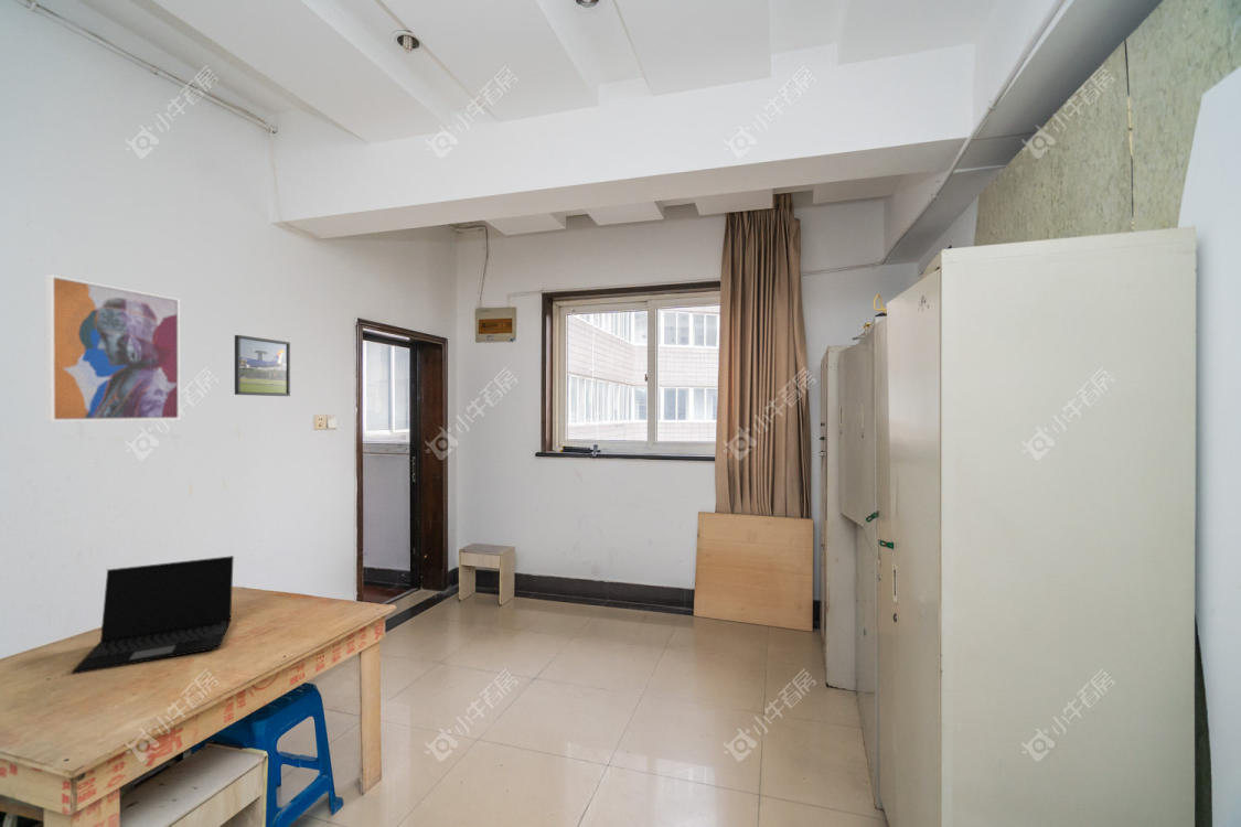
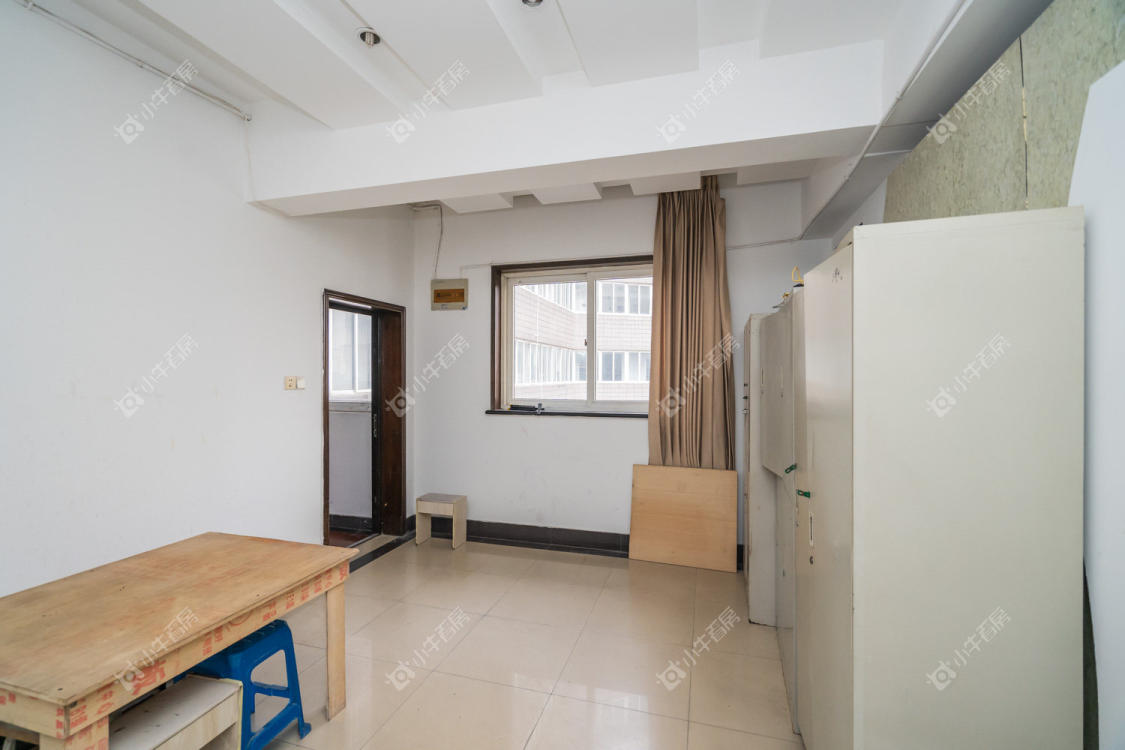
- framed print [234,334,291,397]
- wall art [44,273,181,422]
- laptop [71,555,235,675]
